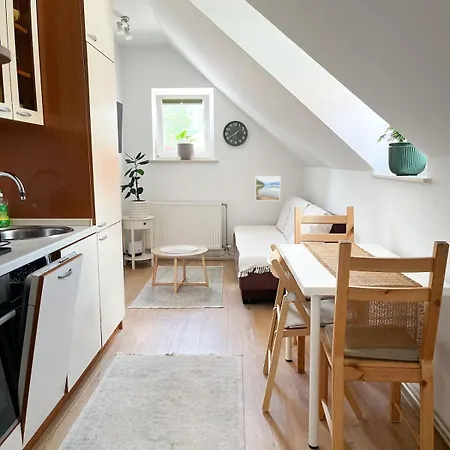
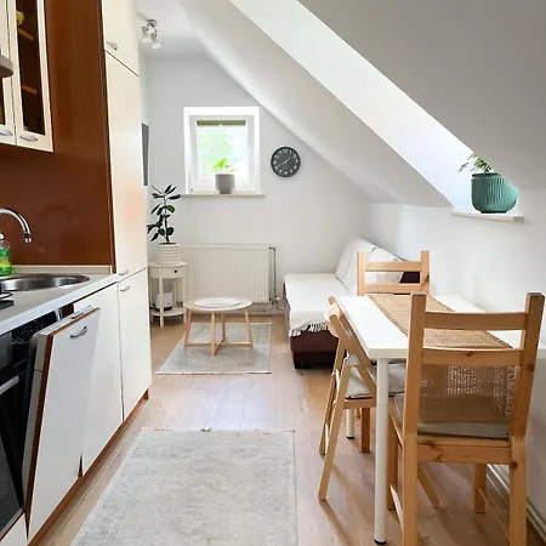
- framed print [254,175,281,202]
